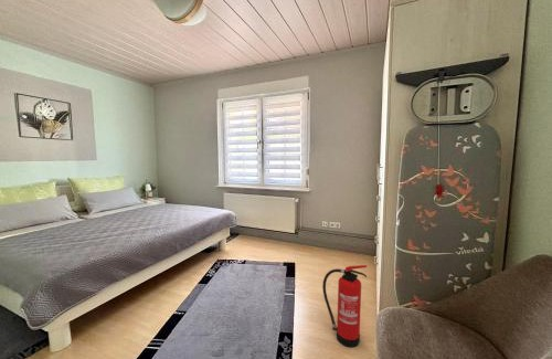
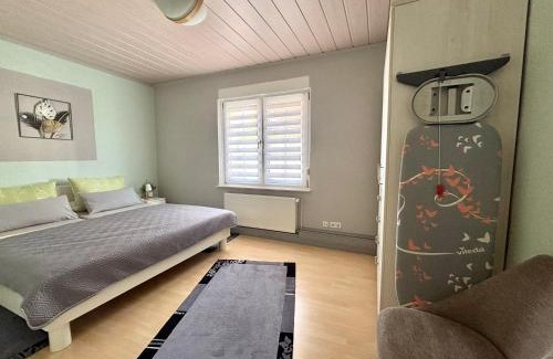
- fire extinguisher [321,264,368,349]
